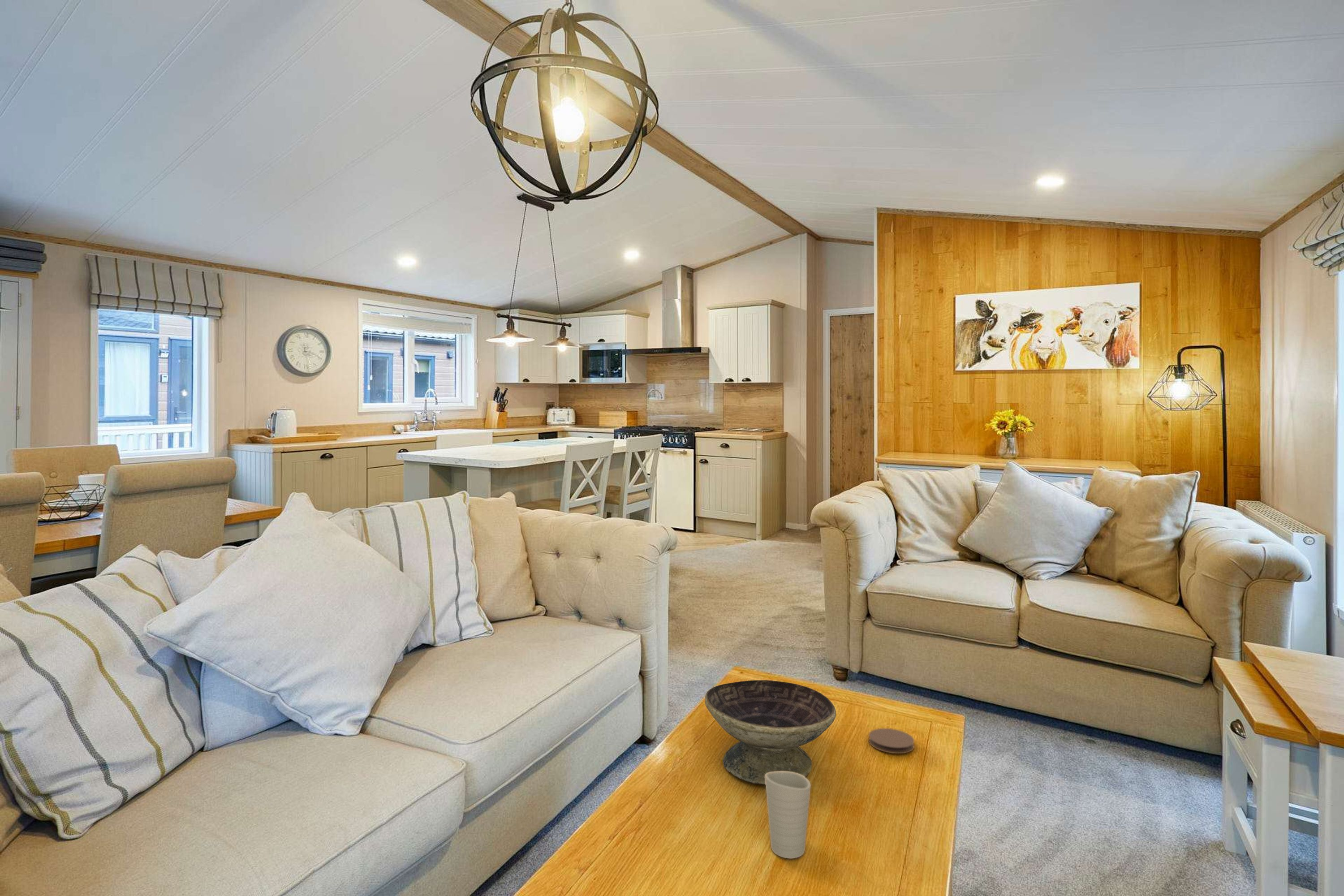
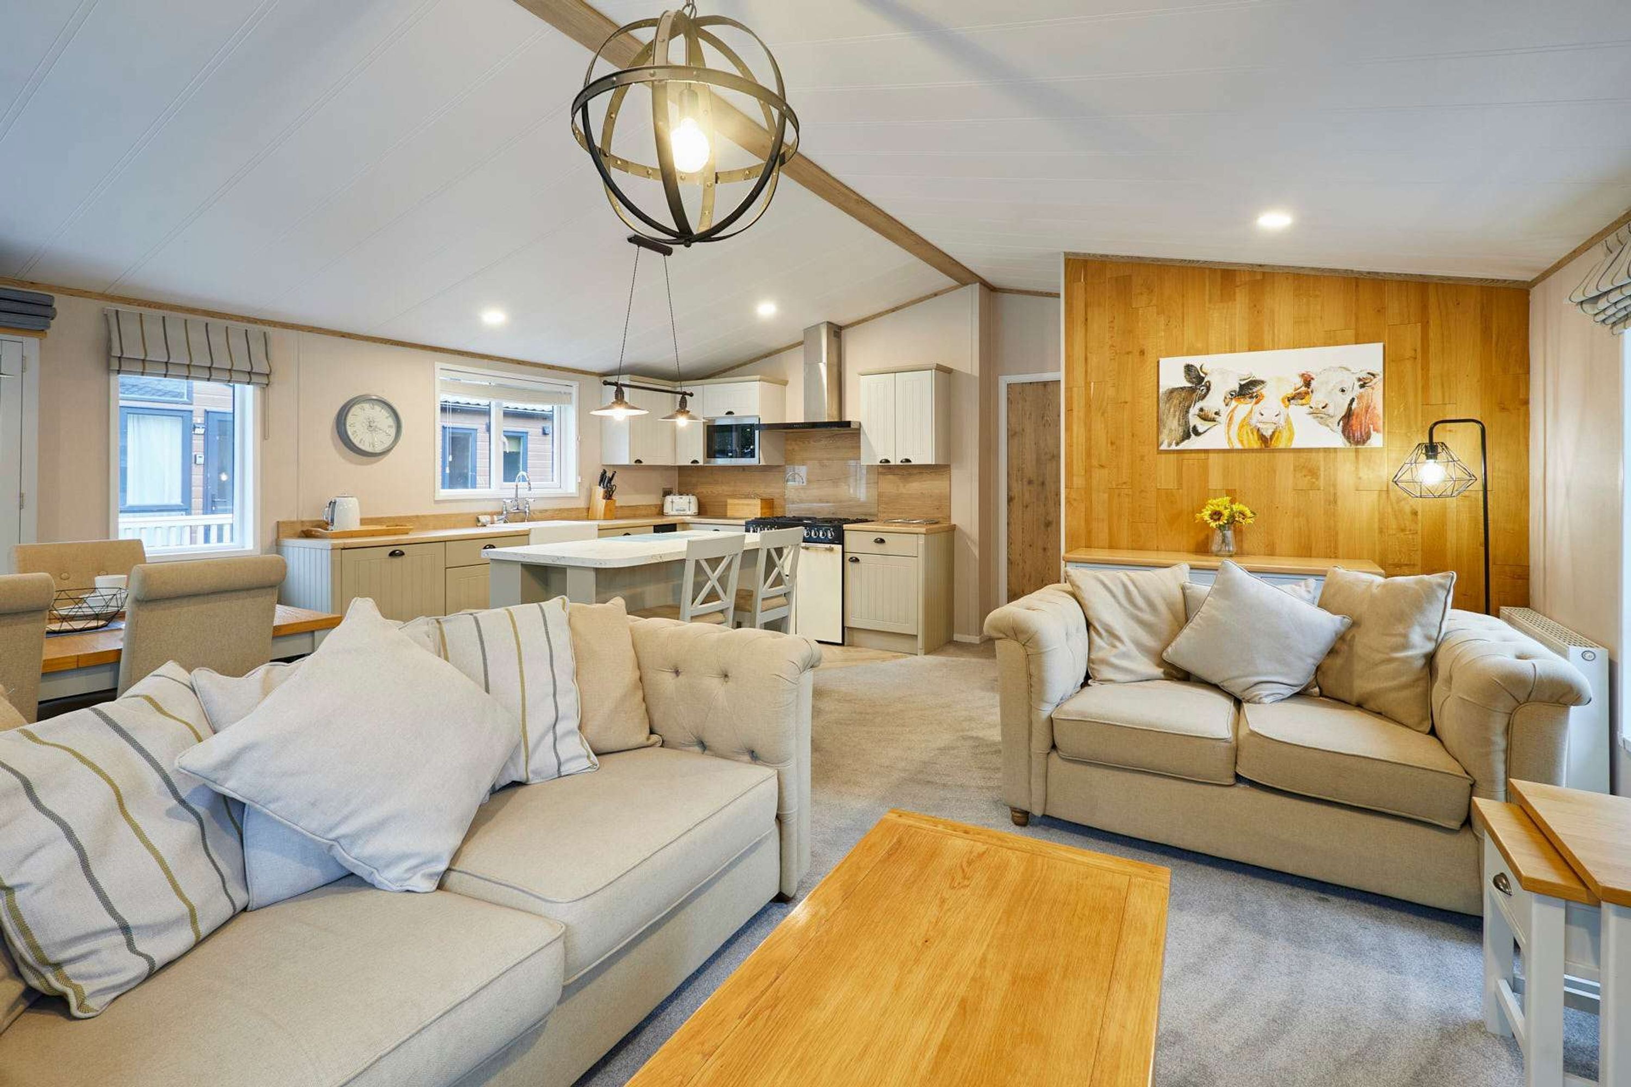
- coaster [868,728,915,754]
- cup [765,771,811,859]
- decorative bowl [704,680,836,785]
